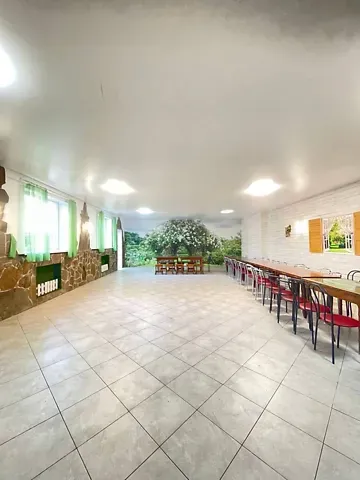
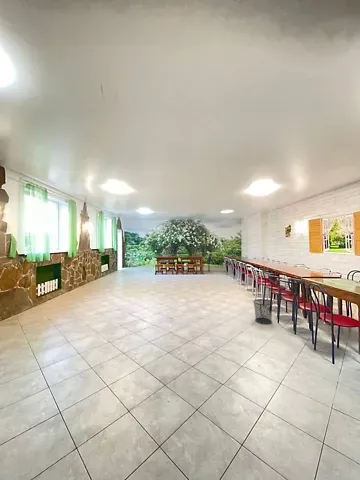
+ trash can [252,298,274,325]
